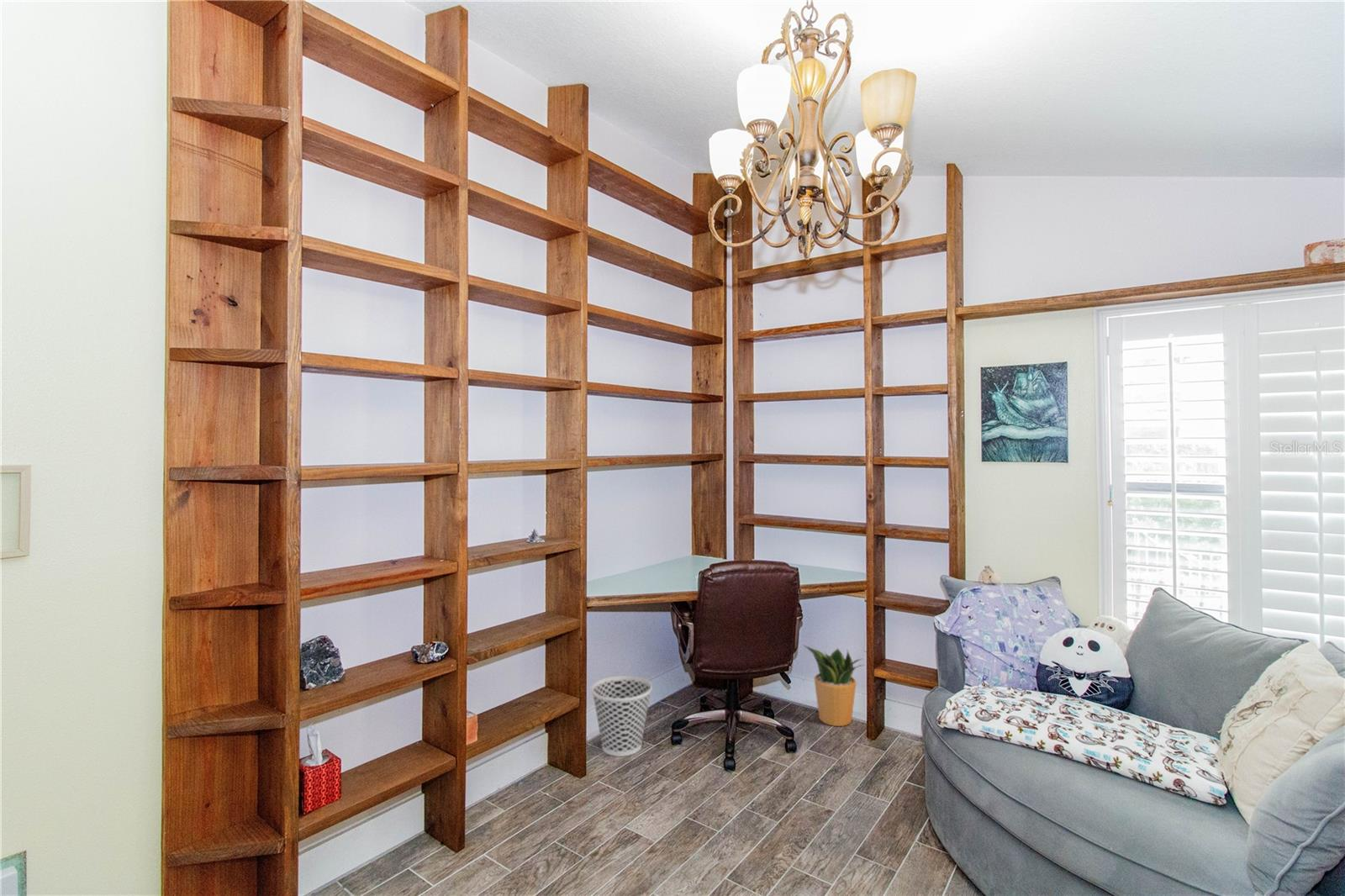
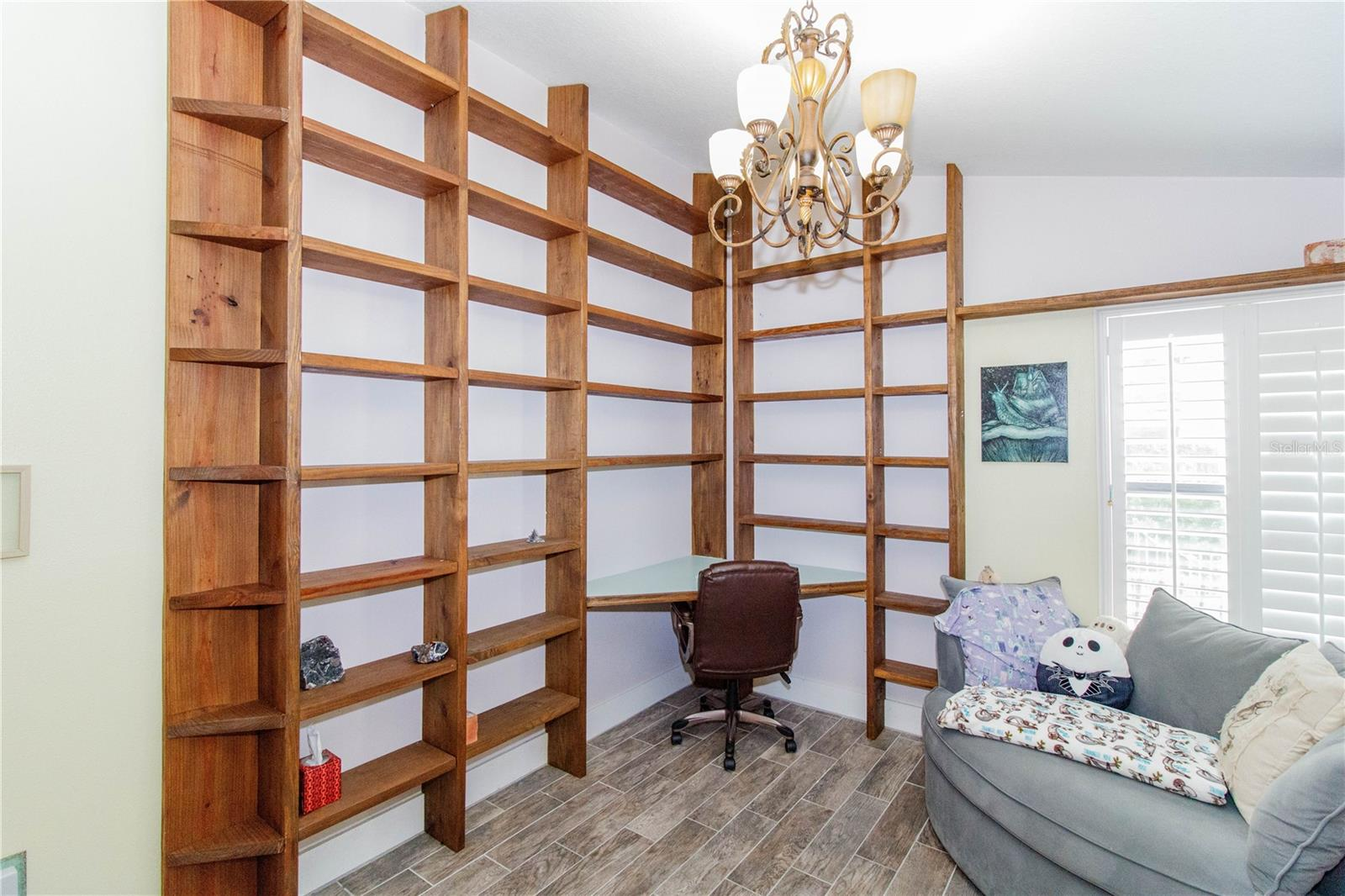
- potted plant [801,644,865,727]
- wastebasket [590,675,653,757]
